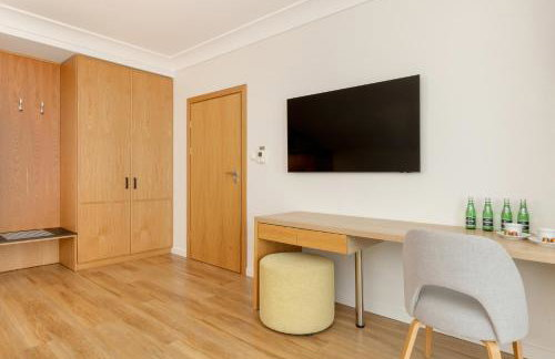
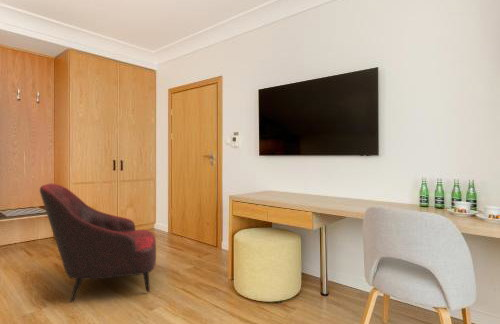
+ armchair [39,182,157,303]
